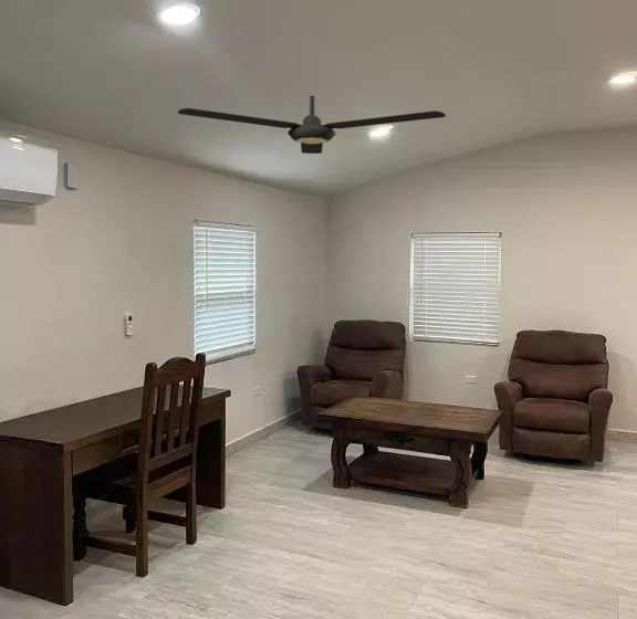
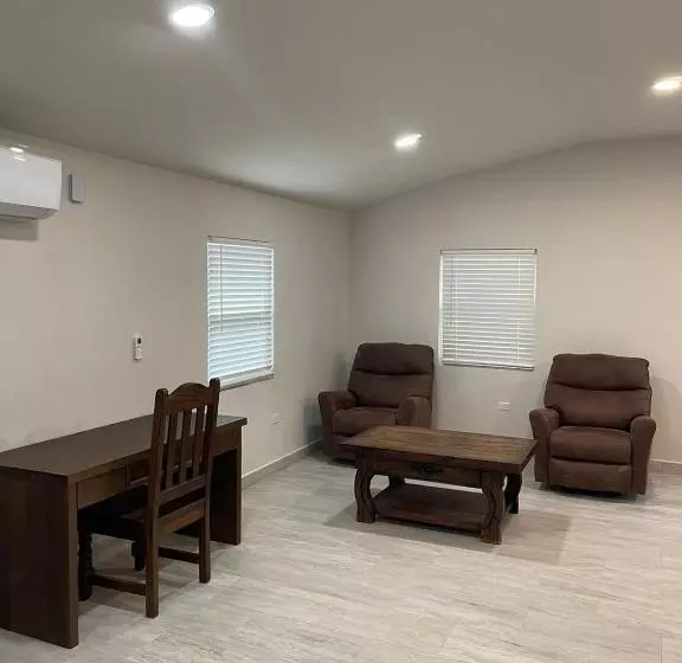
- ceiling fan [177,95,447,155]
